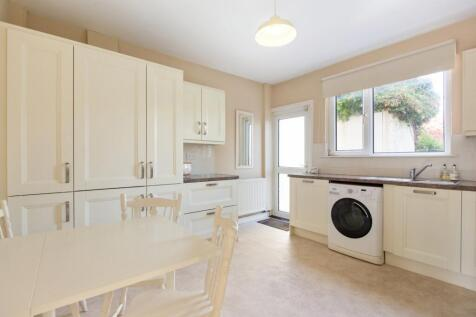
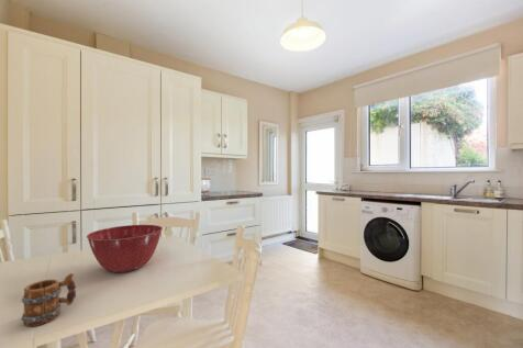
+ mug [20,272,77,327]
+ mixing bowl [86,224,164,273]
